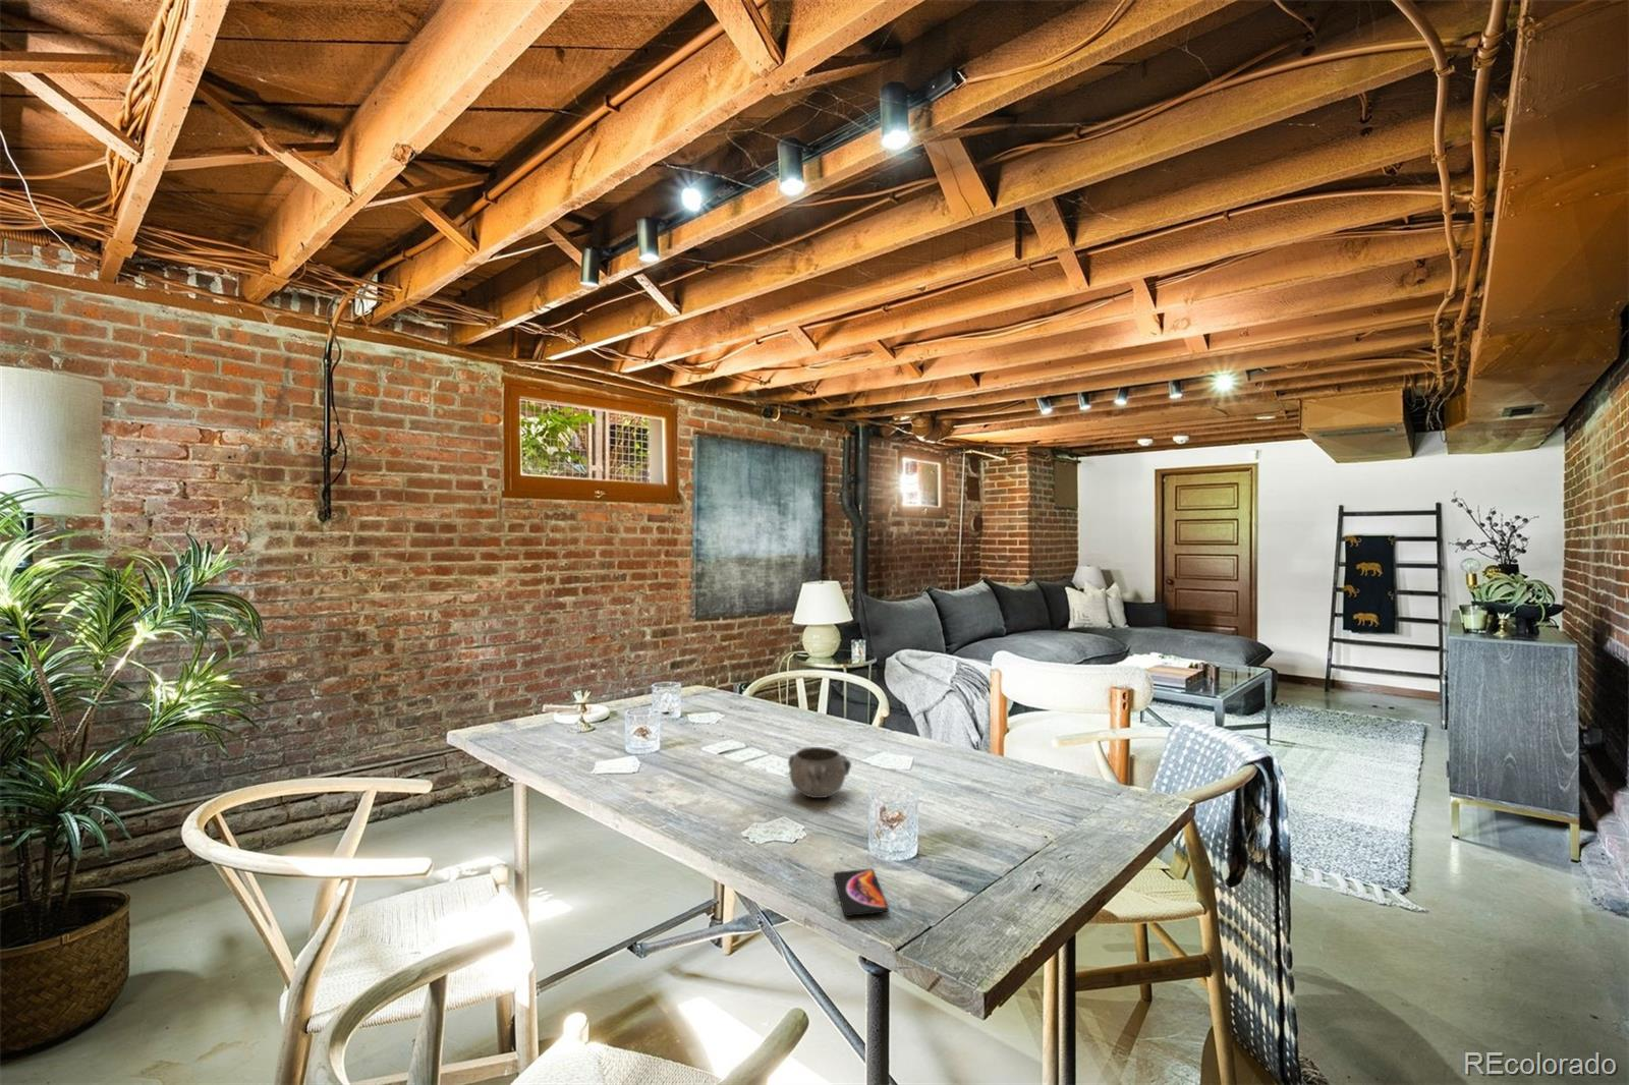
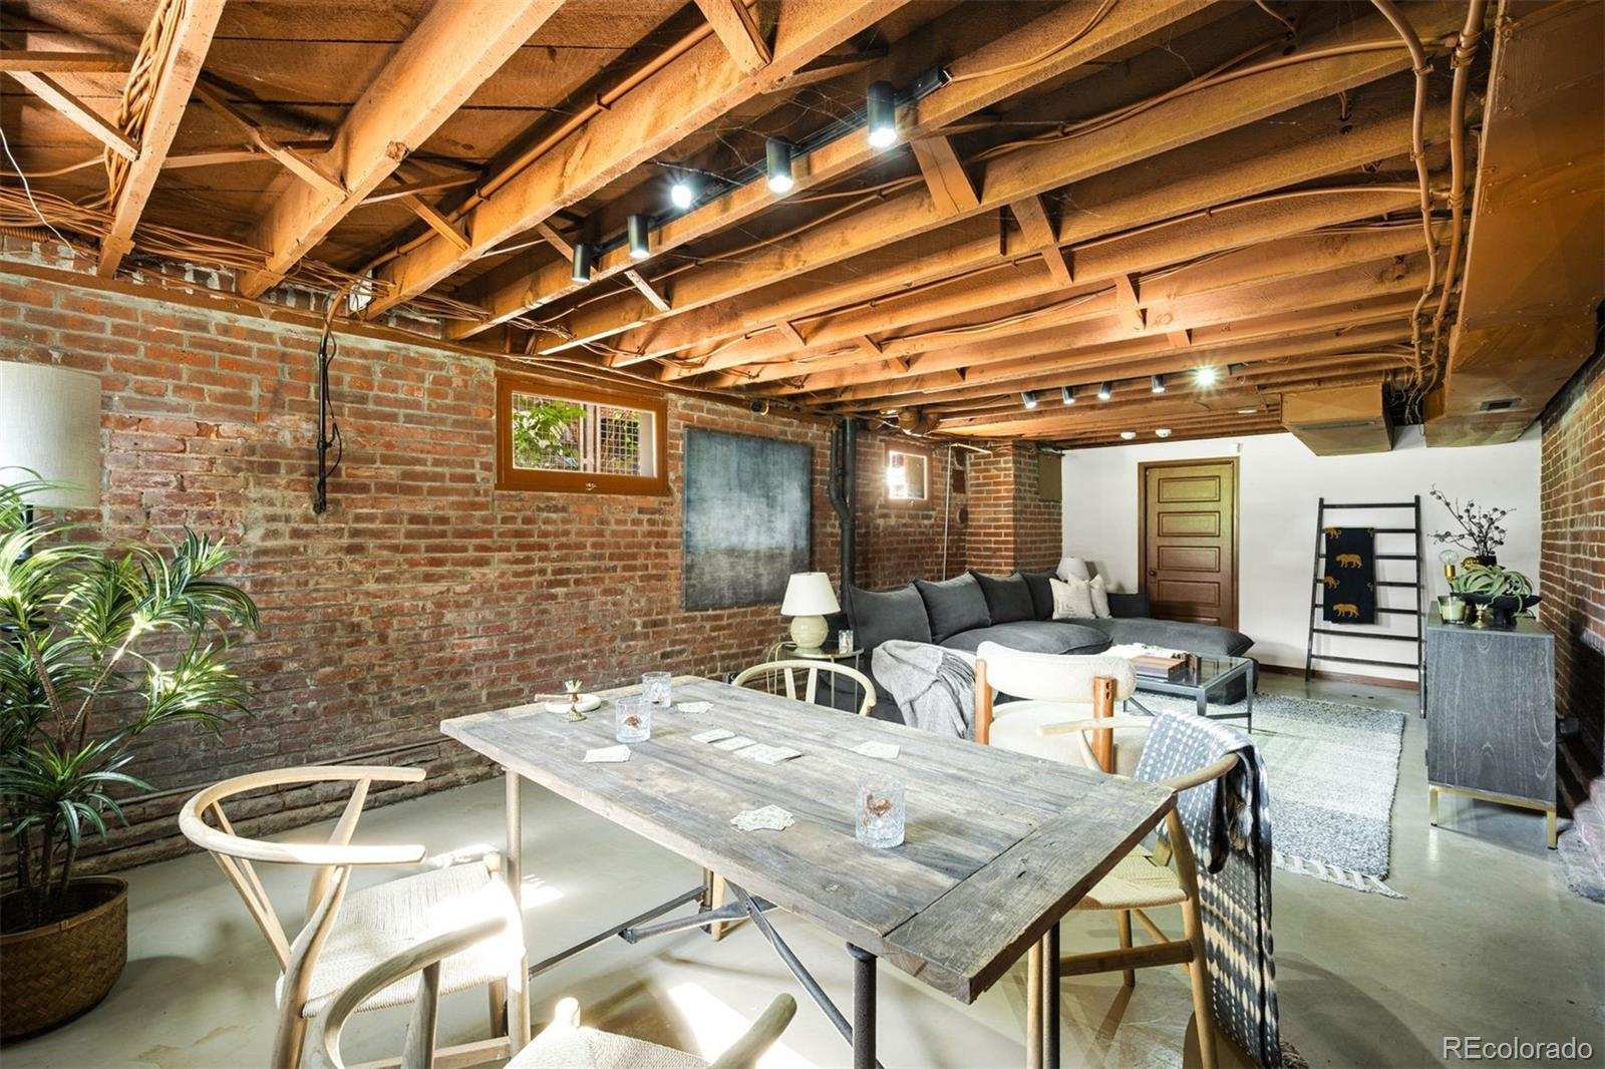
- decorative bowl [787,746,853,799]
- smartphone [833,868,890,917]
